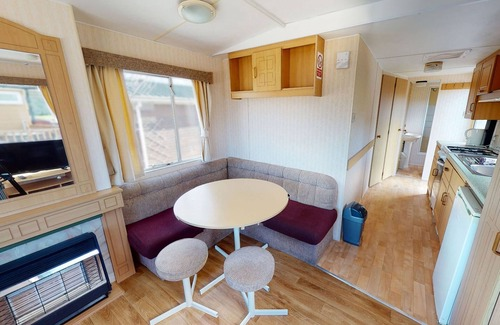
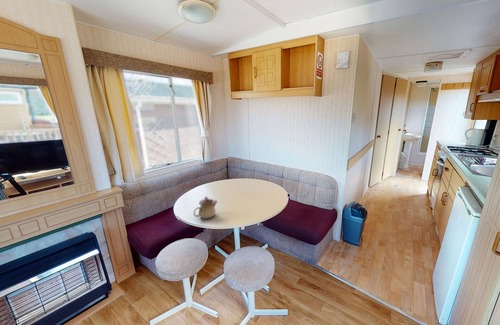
+ teapot [192,196,218,220]
